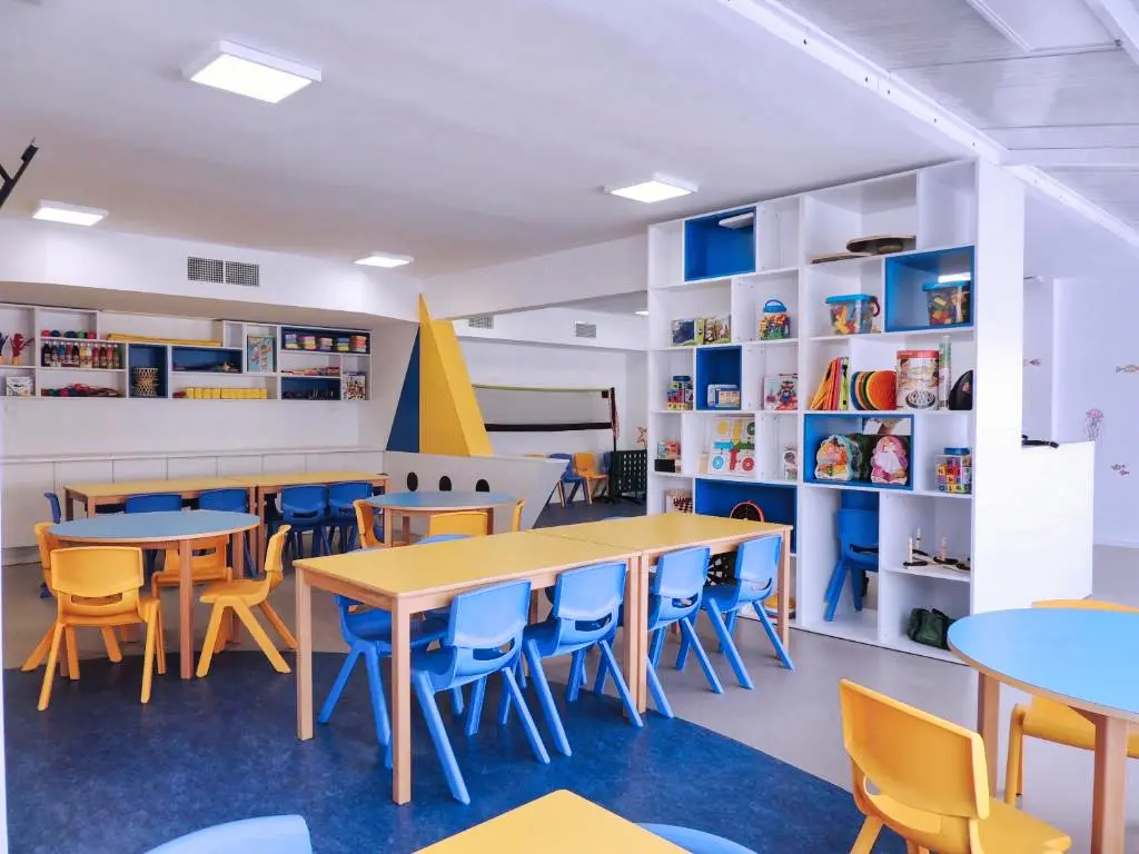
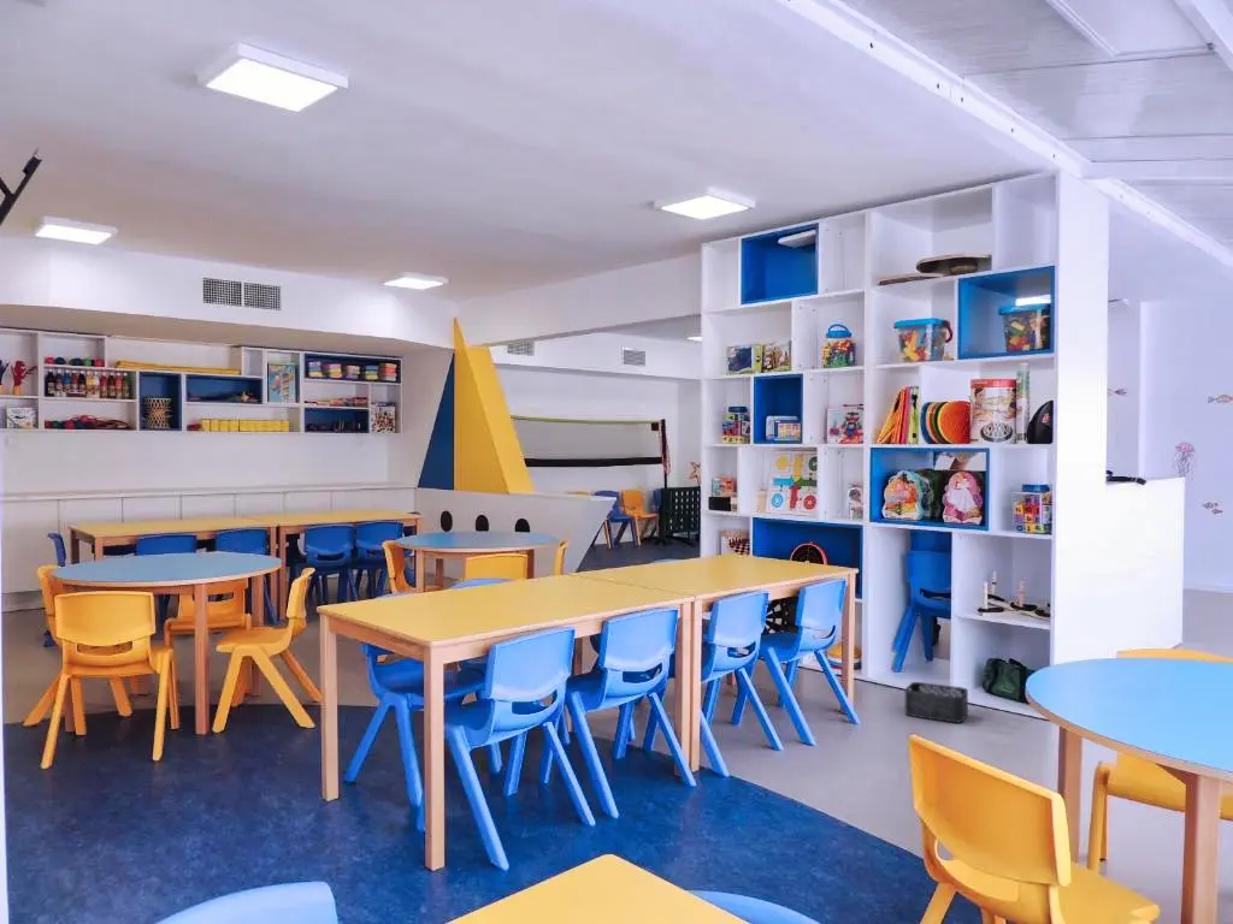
+ storage bin [903,681,969,723]
